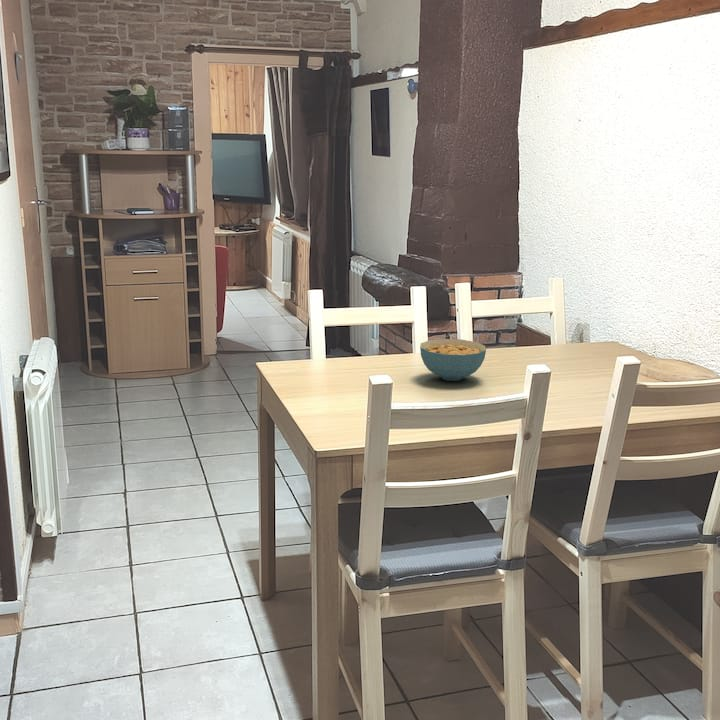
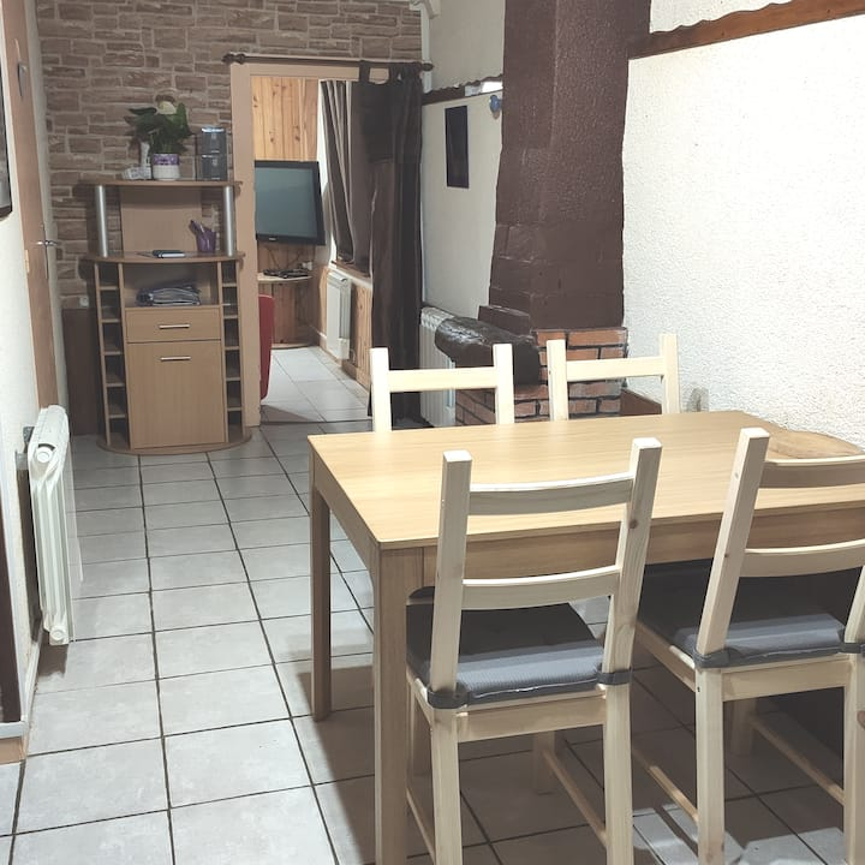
- cereal bowl [419,338,487,382]
